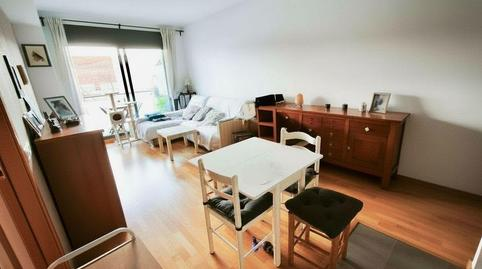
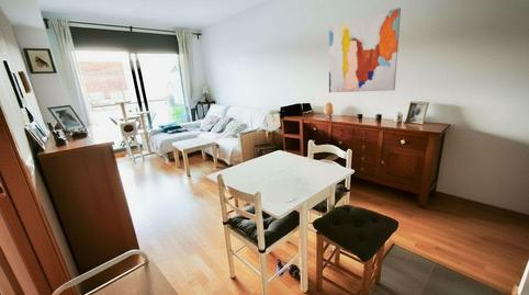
+ wall art [328,7,402,93]
